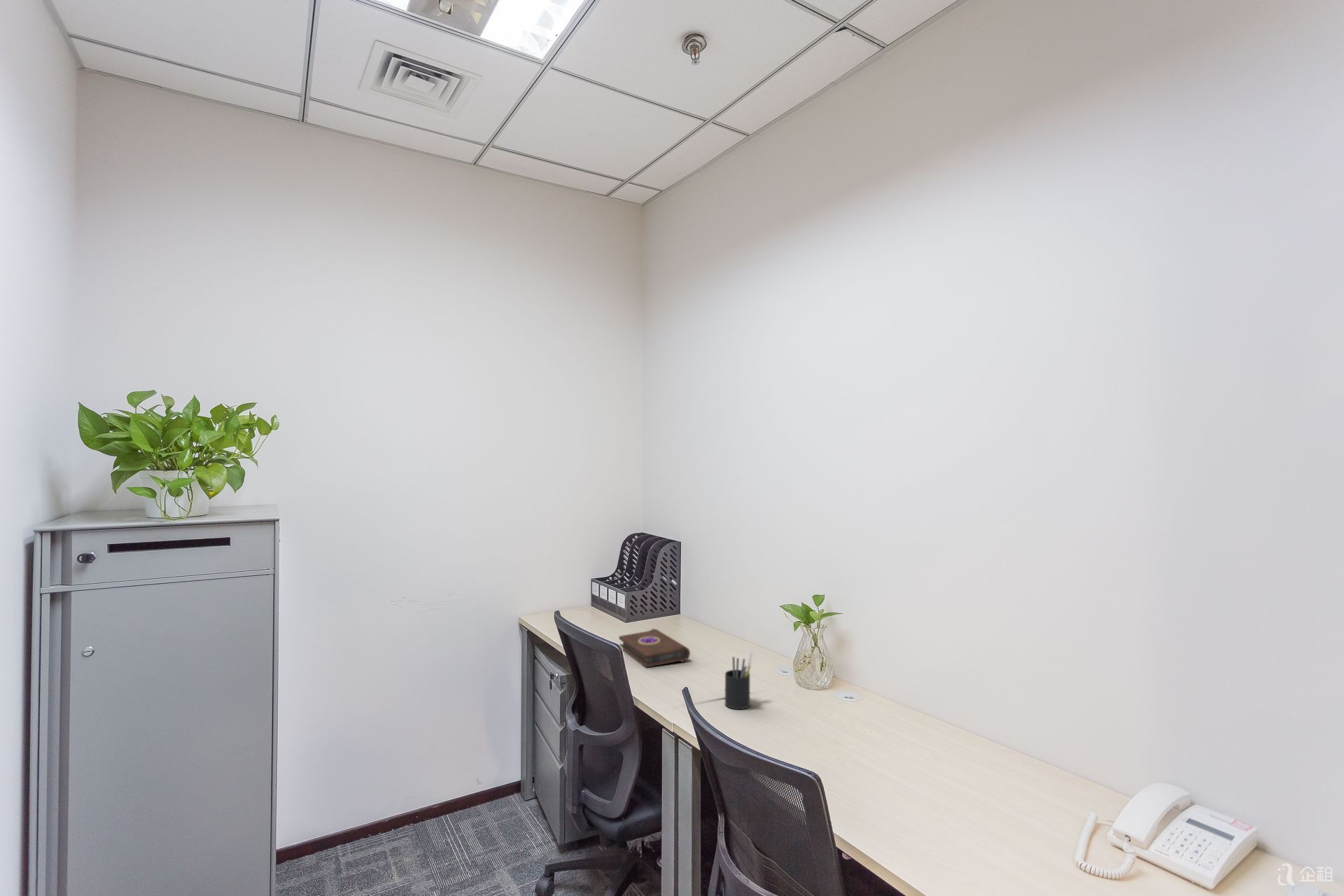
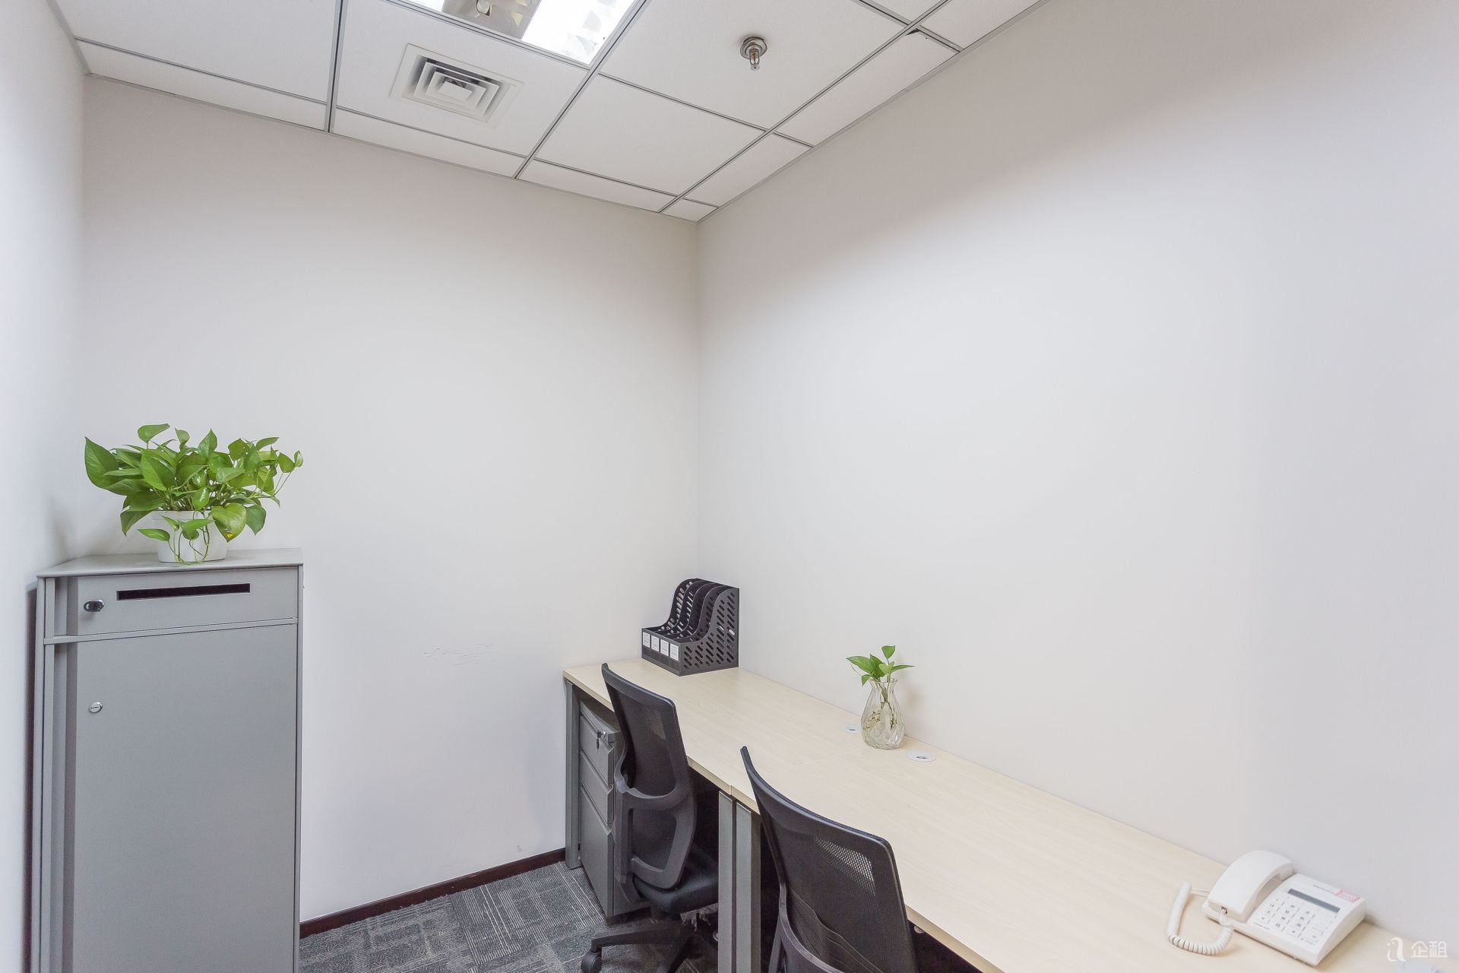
- book [618,628,691,668]
- pen holder [724,652,754,710]
